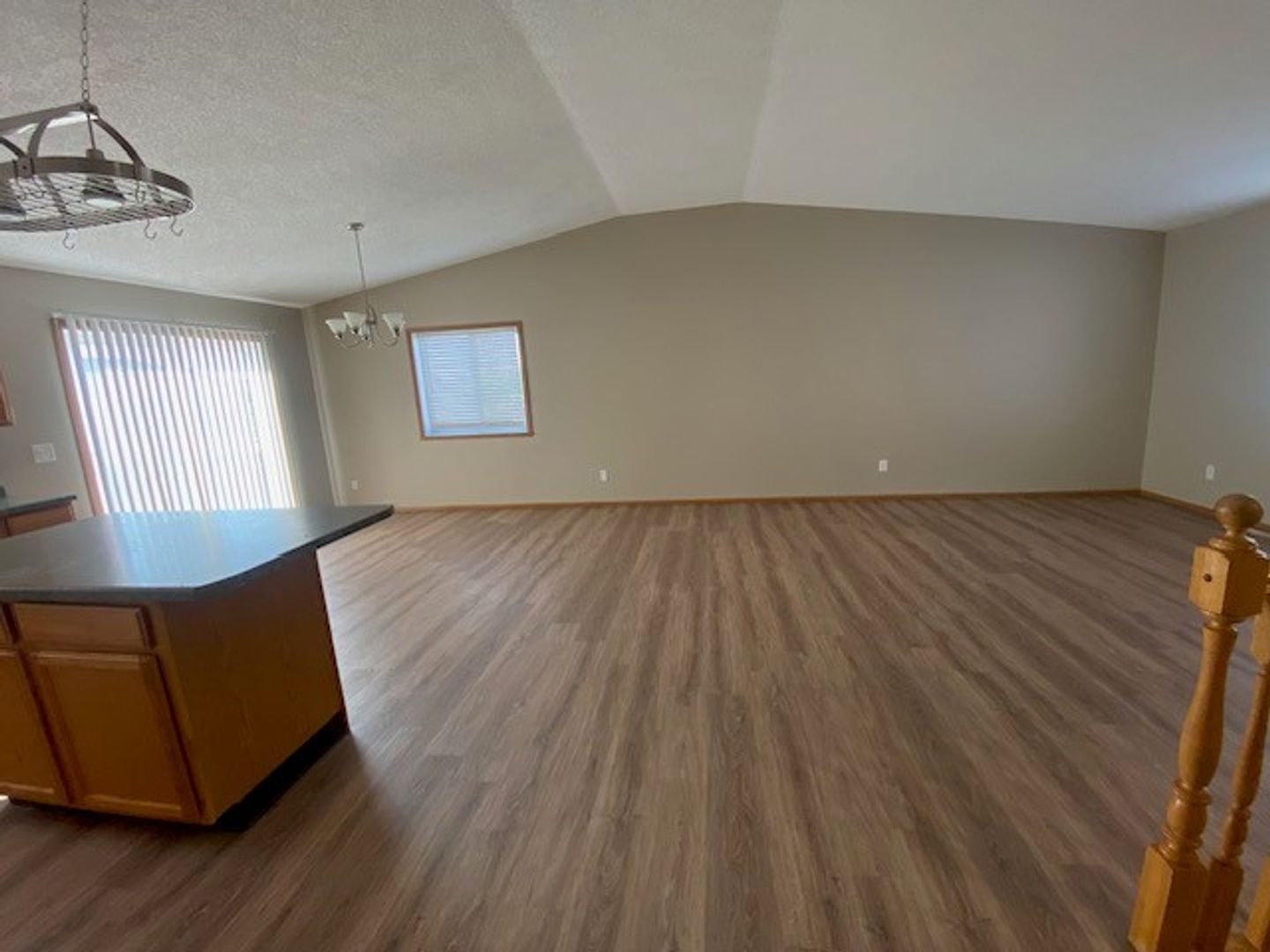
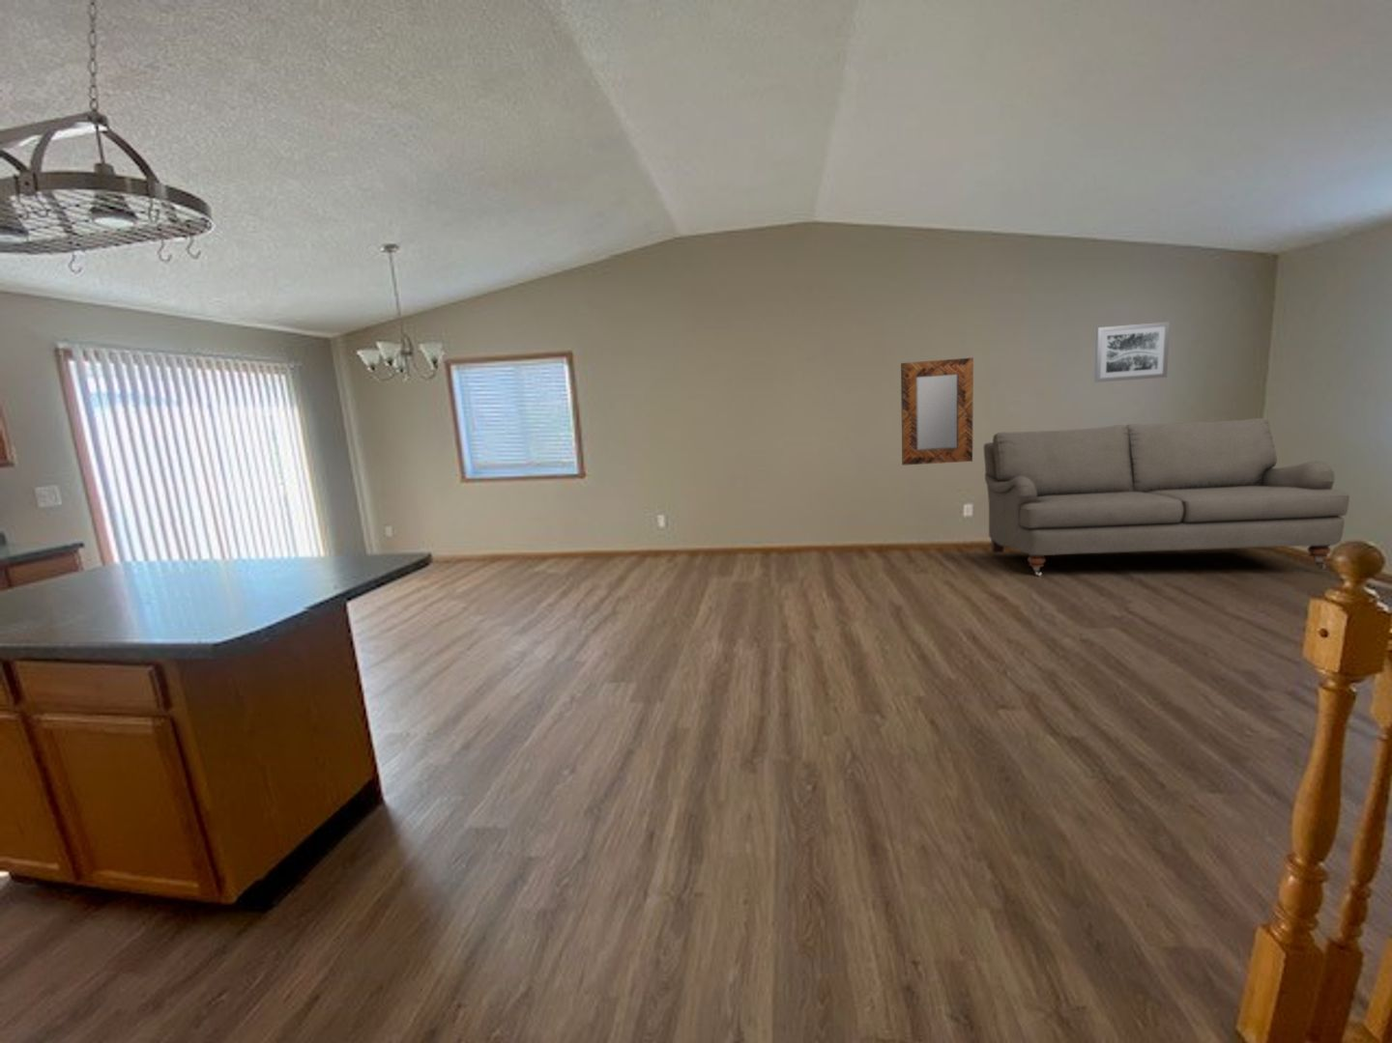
+ home mirror [900,356,974,467]
+ sofa [983,417,1350,577]
+ wall art [1093,321,1171,383]
